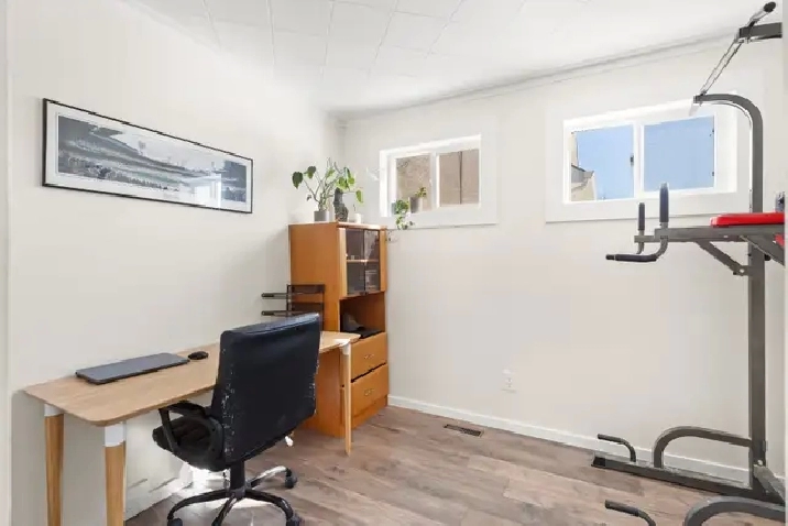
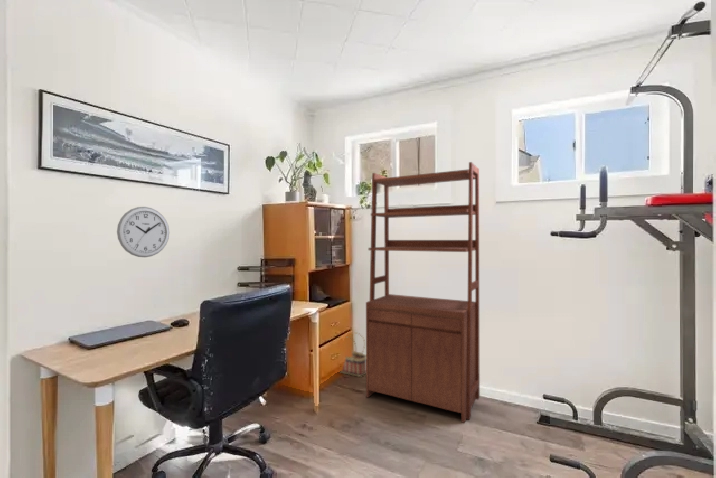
+ bookshelf [365,161,481,424]
+ basket [339,332,366,378]
+ wall clock [116,206,170,258]
